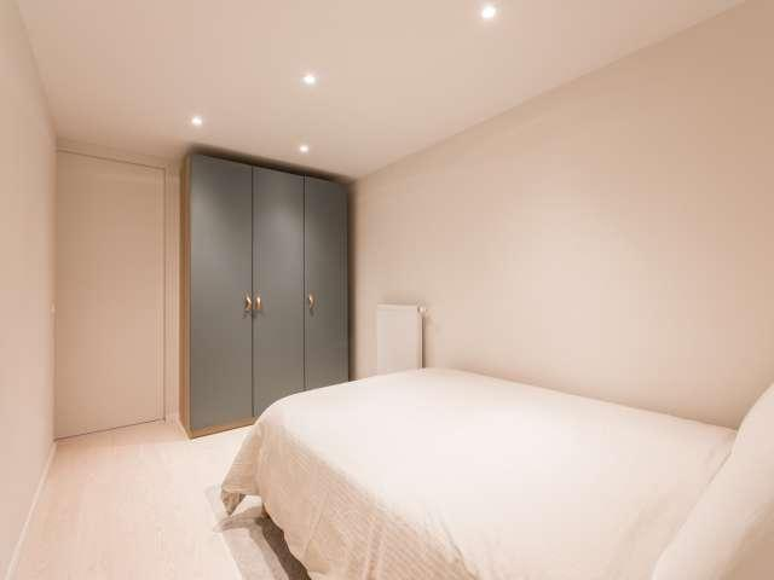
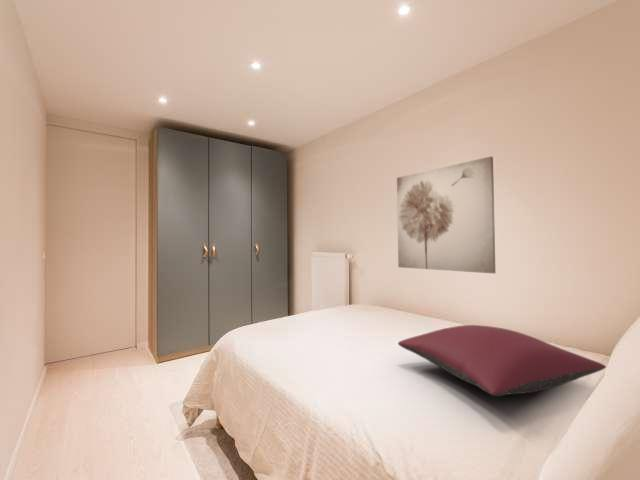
+ pillow [397,324,607,397]
+ wall art [396,155,496,274]
